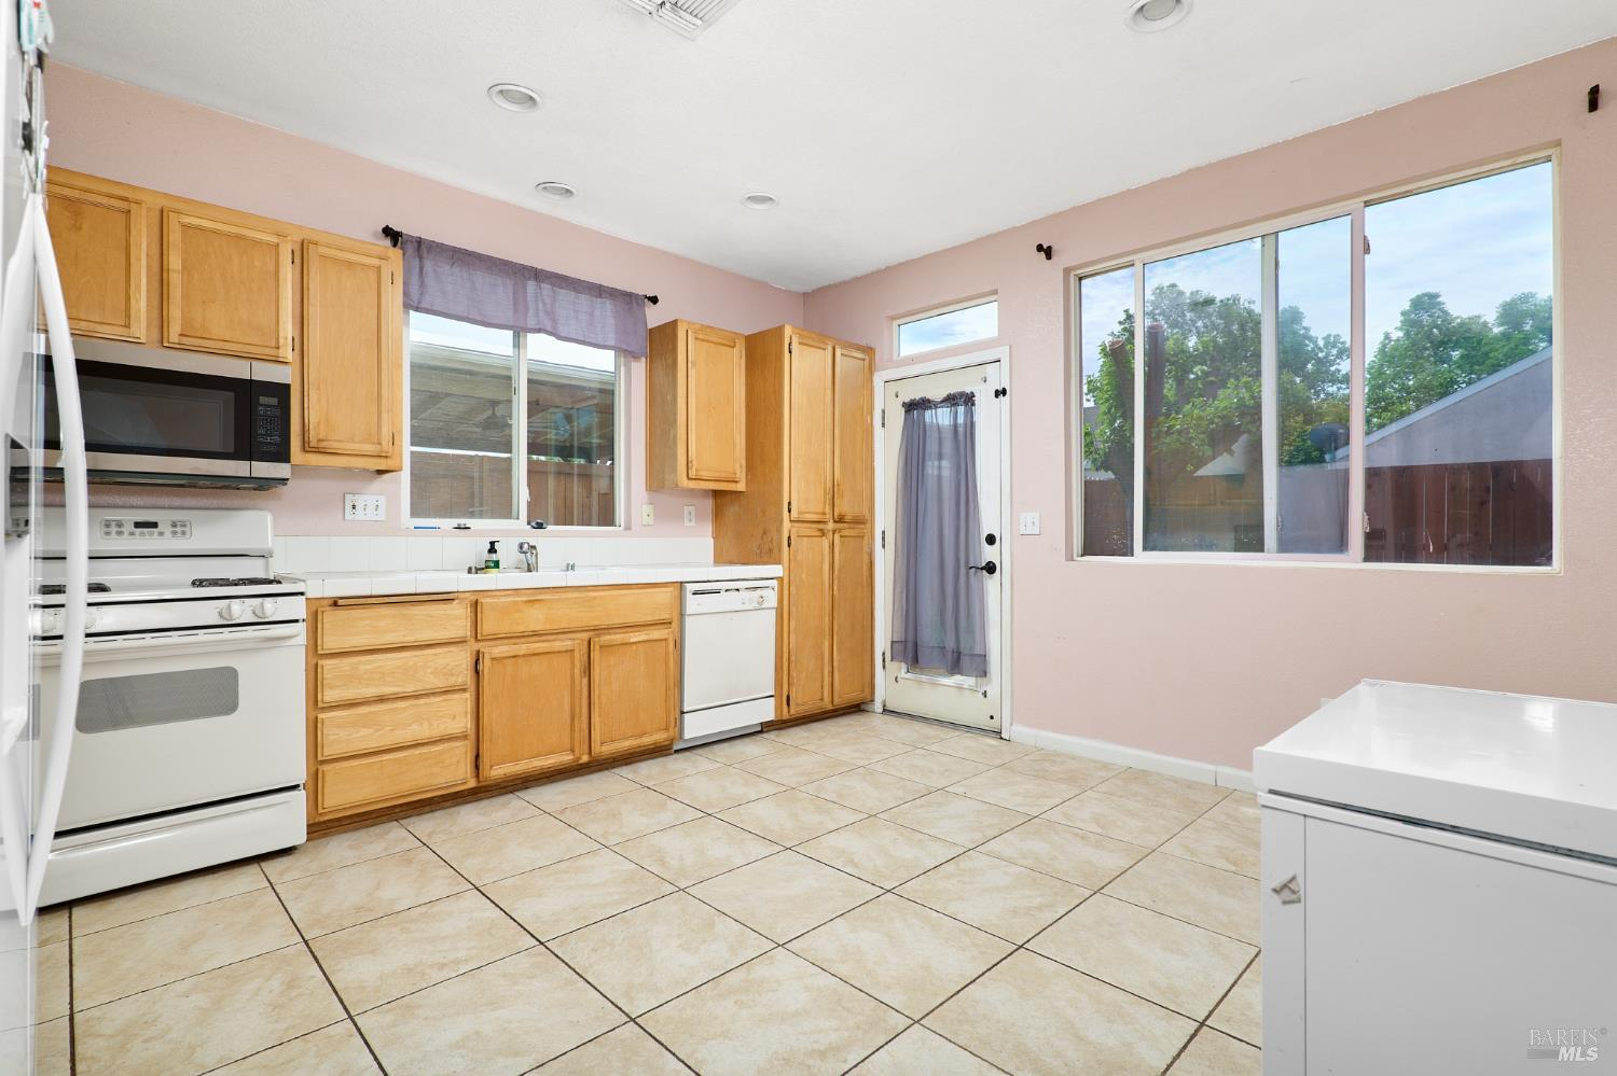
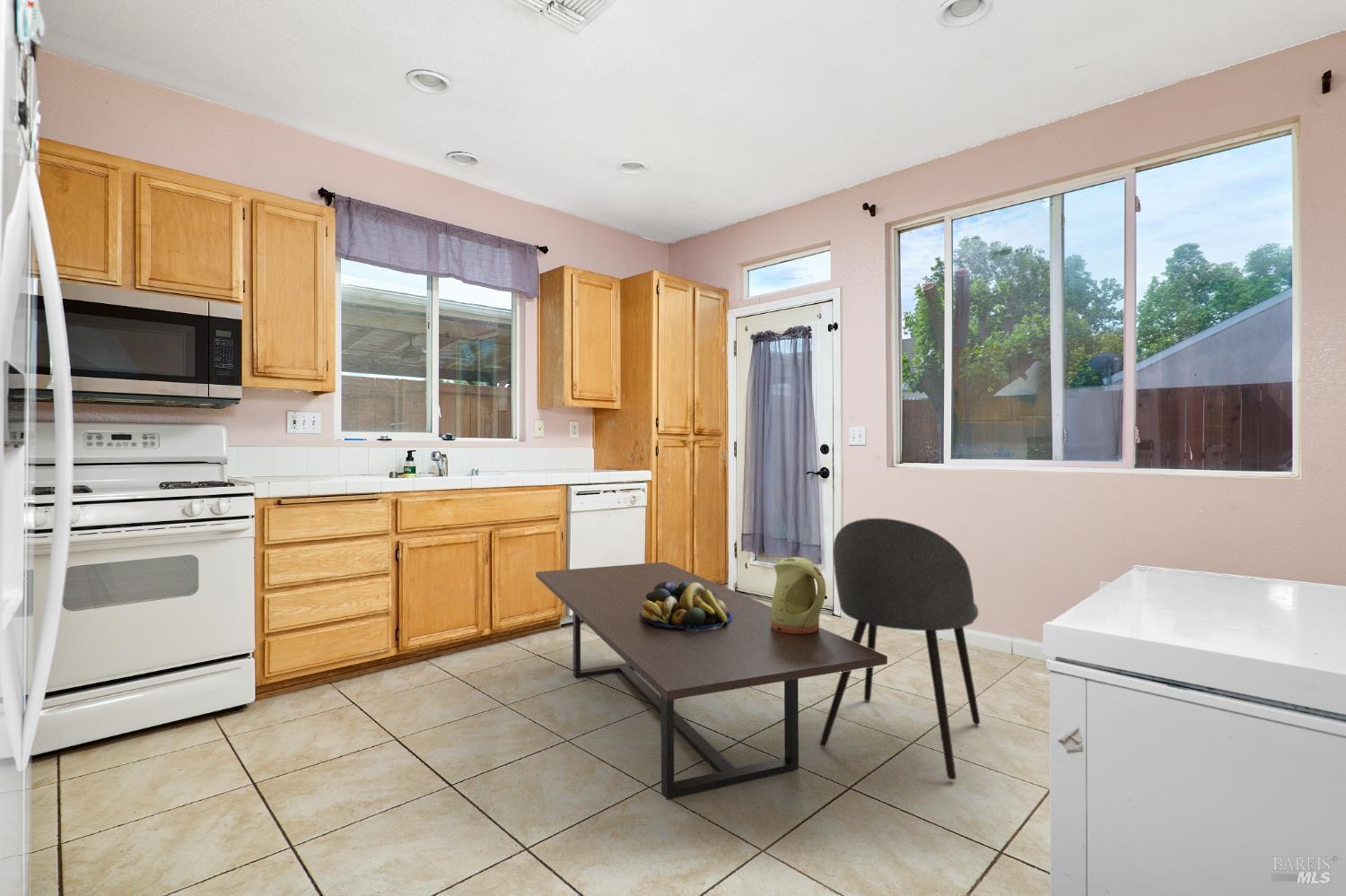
+ fruit bowl [639,581,732,631]
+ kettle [771,556,826,634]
+ dining table [535,561,888,800]
+ dining chair [818,518,981,781]
